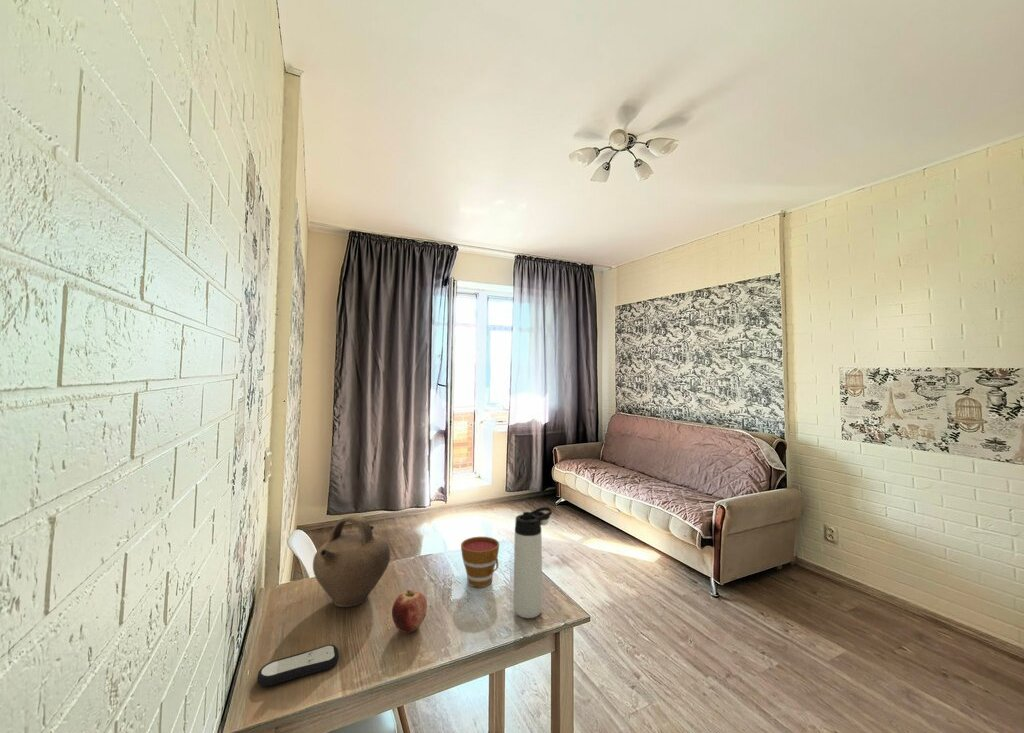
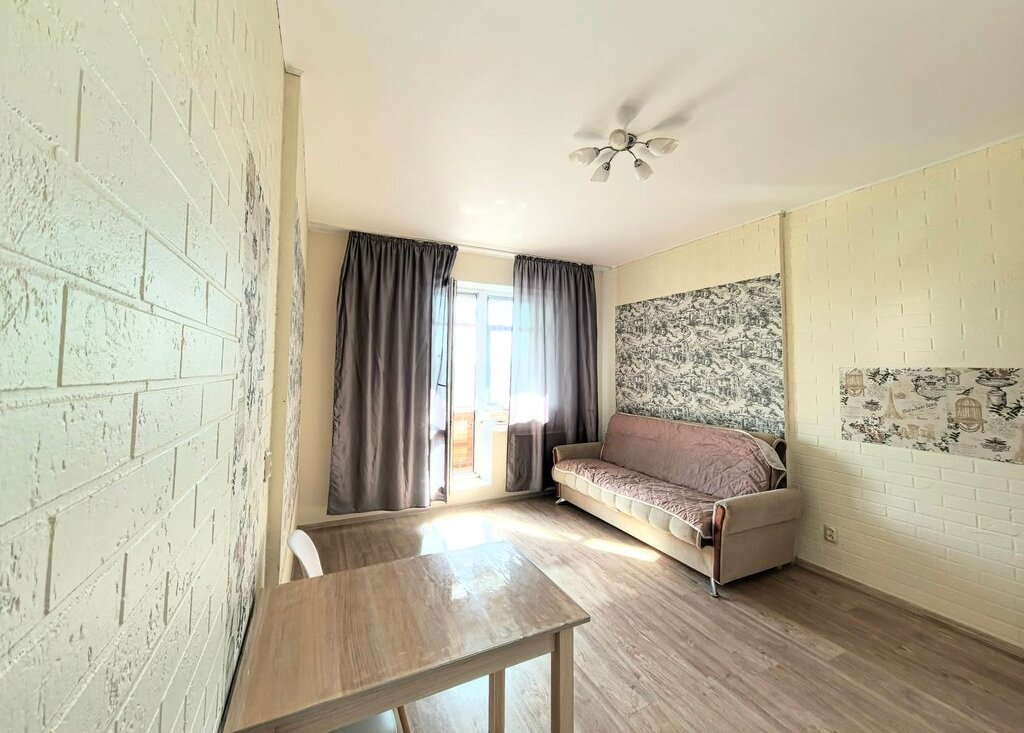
- thermos bottle [512,506,553,619]
- apple [391,589,428,634]
- jug [312,514,391,608]
- cup [460,536,500,588]
- remote control [256,644,340,687]
